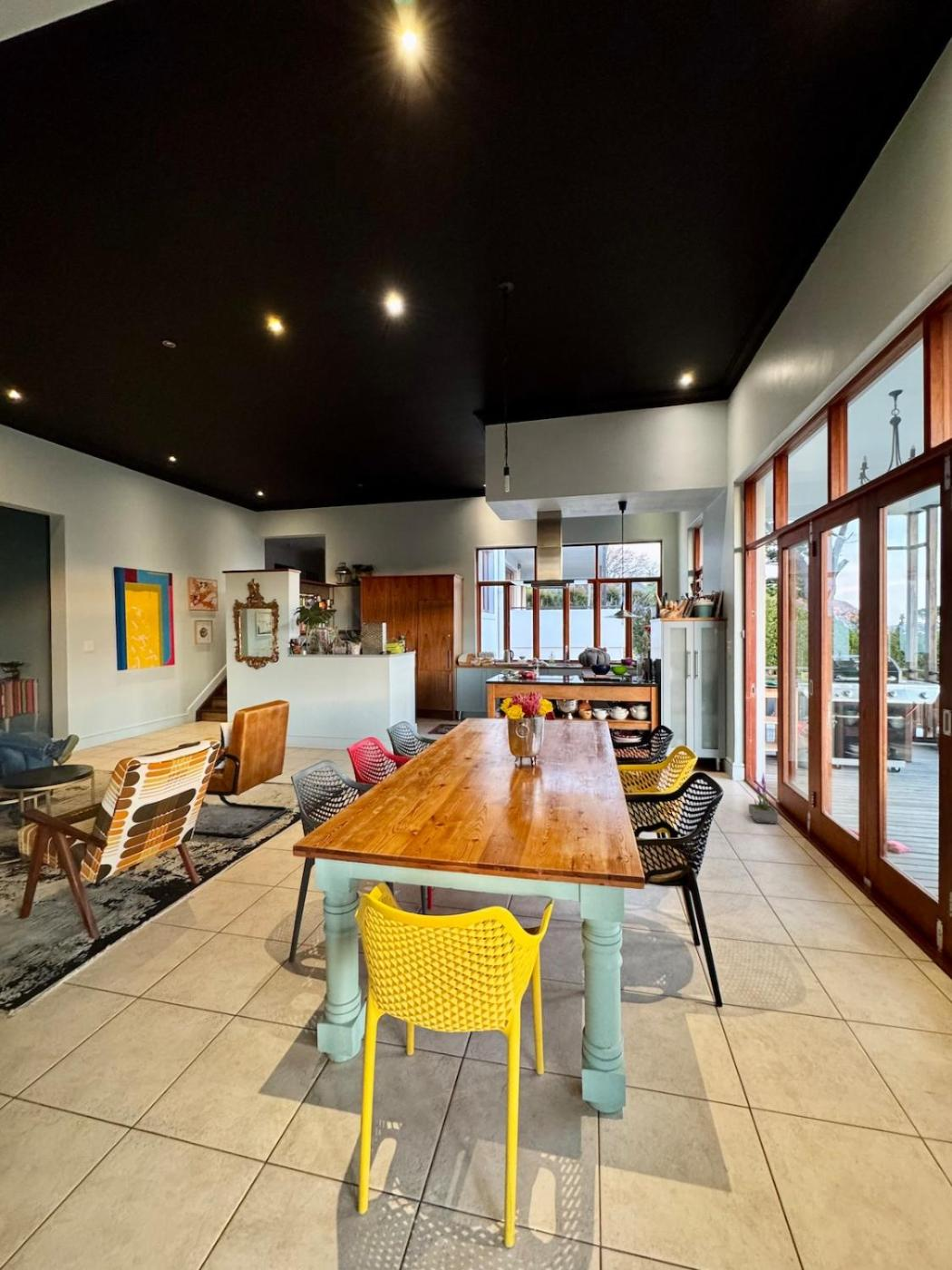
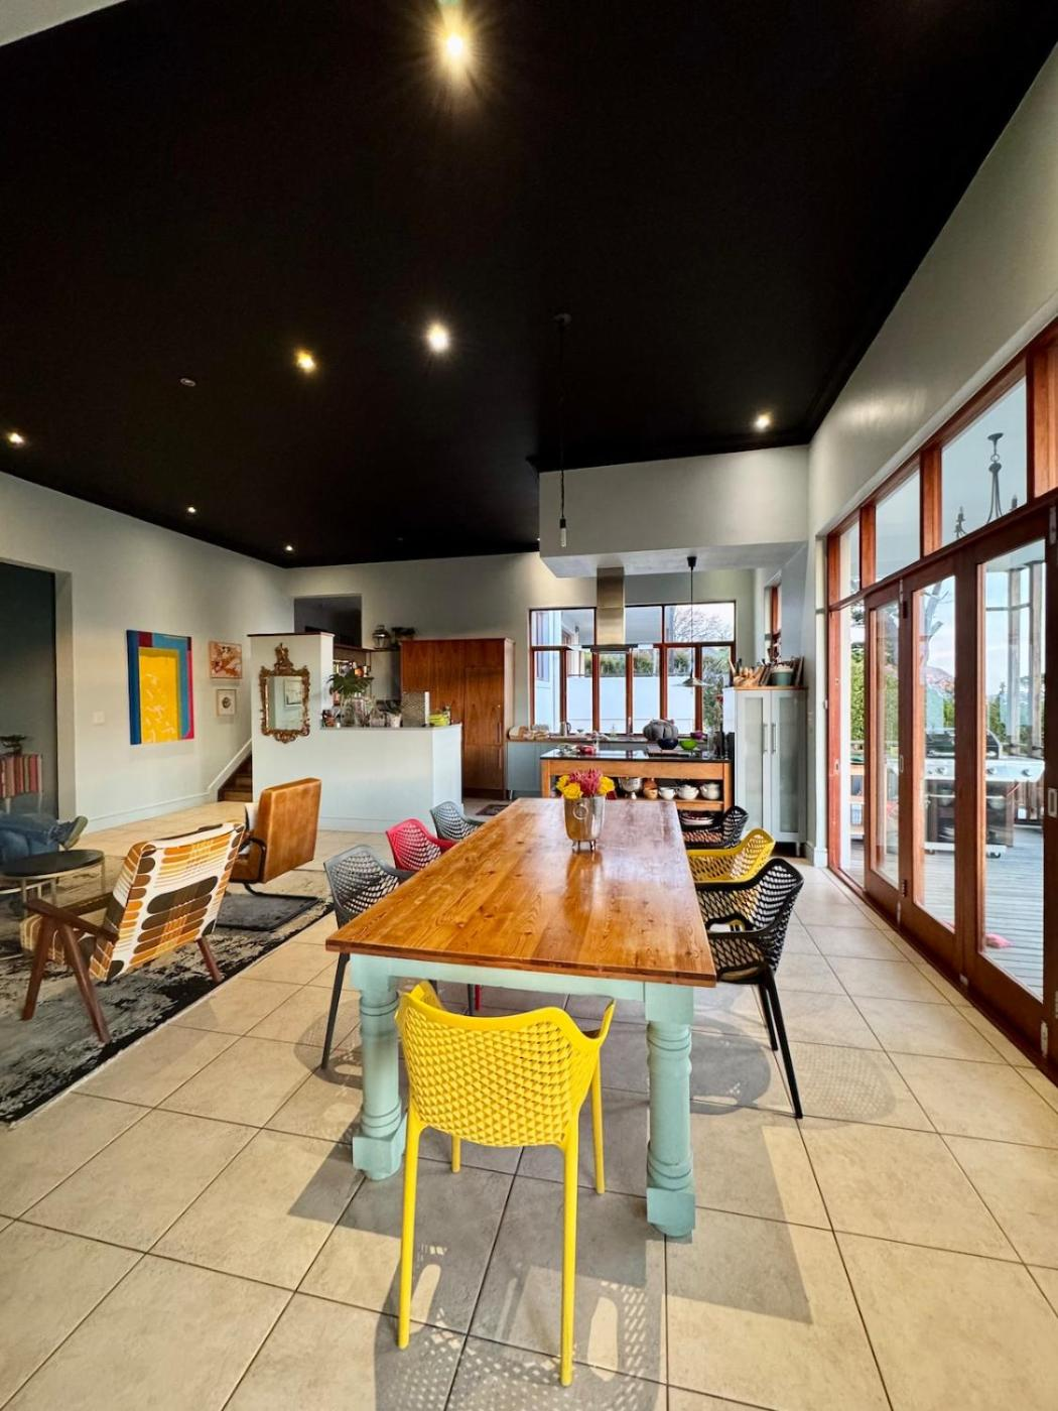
- potted plant [748,773,779,825]
